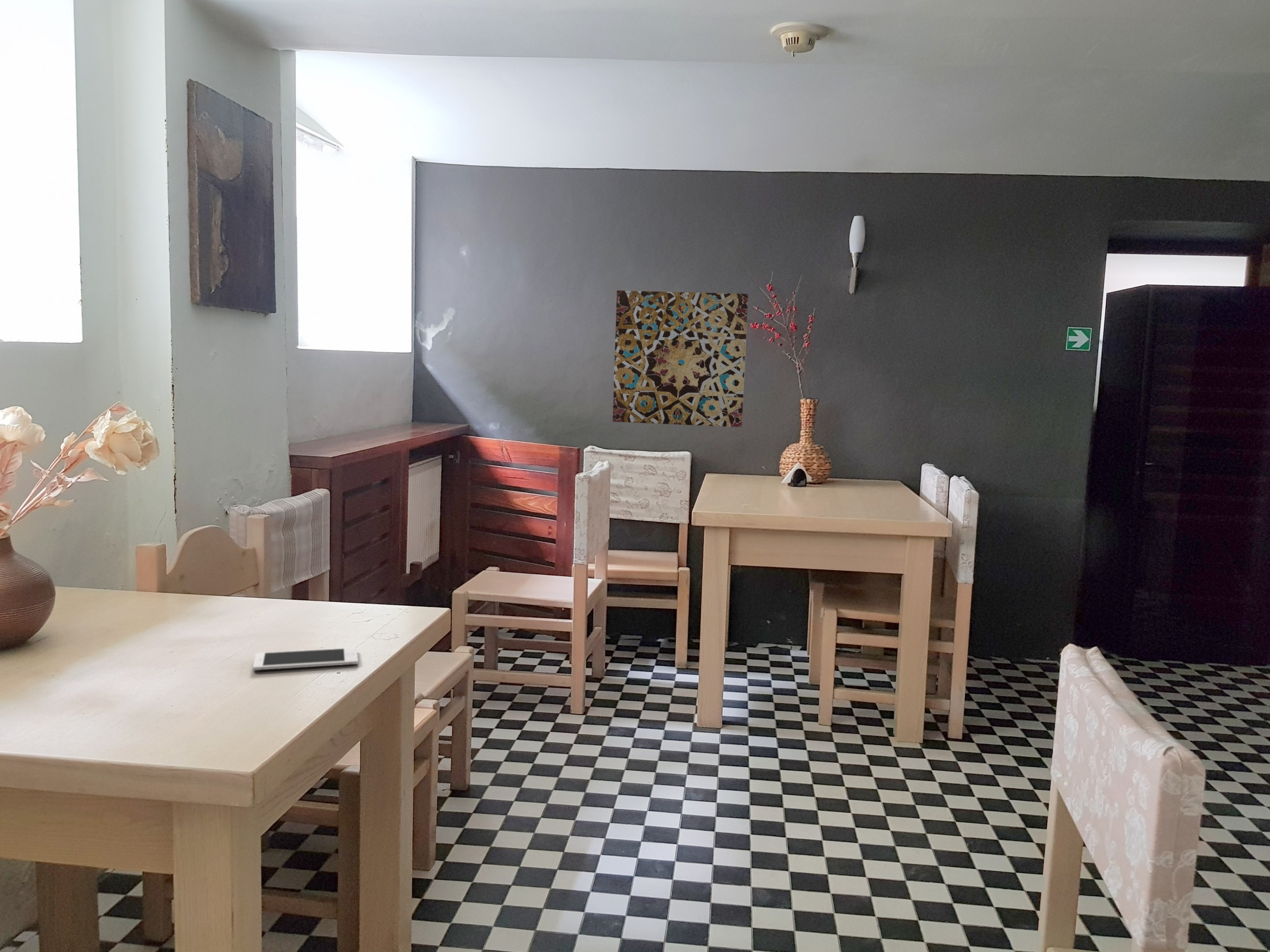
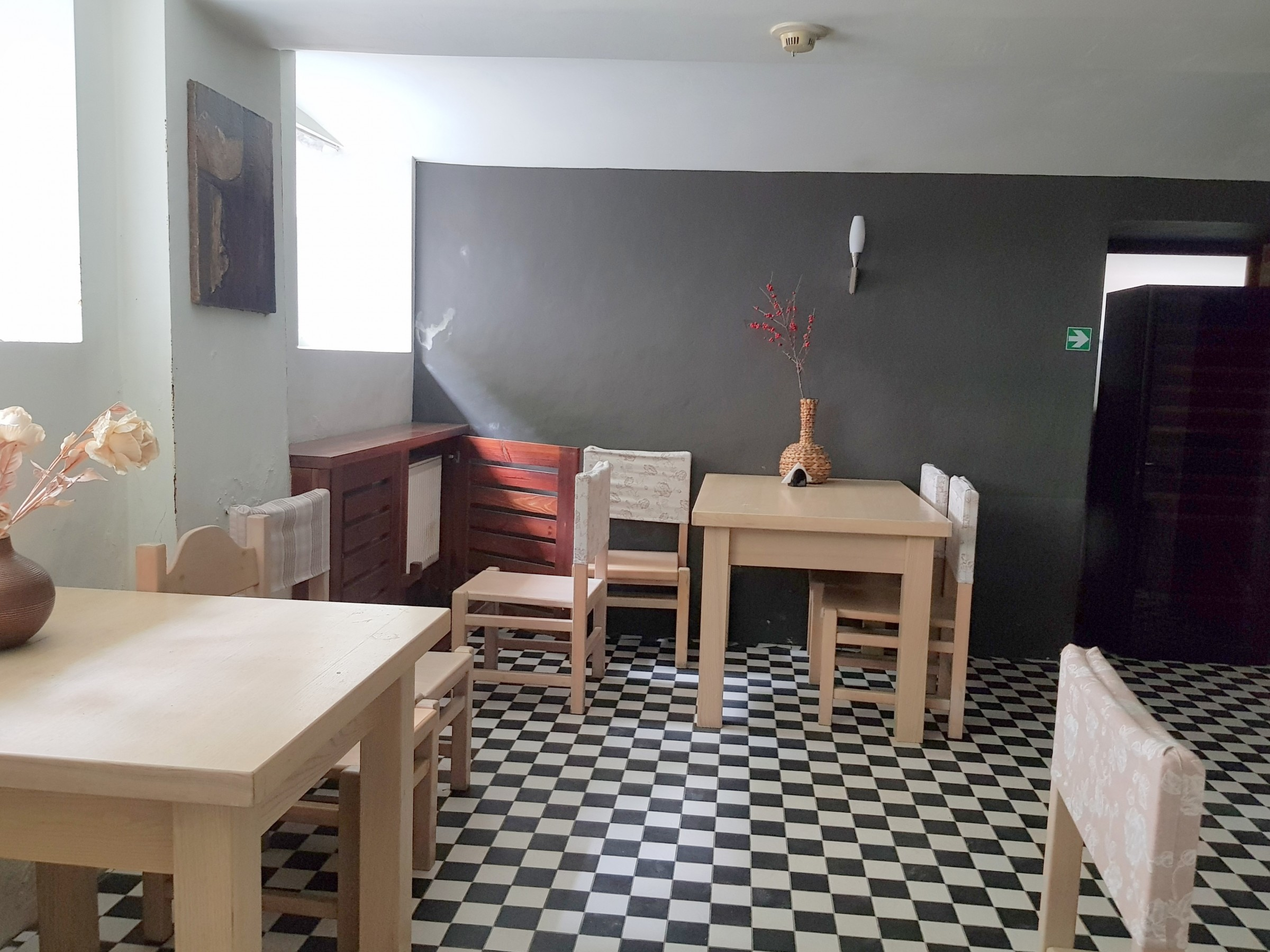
- cell phone [252,647,359,671]
- wall art [612,290,749,428]
